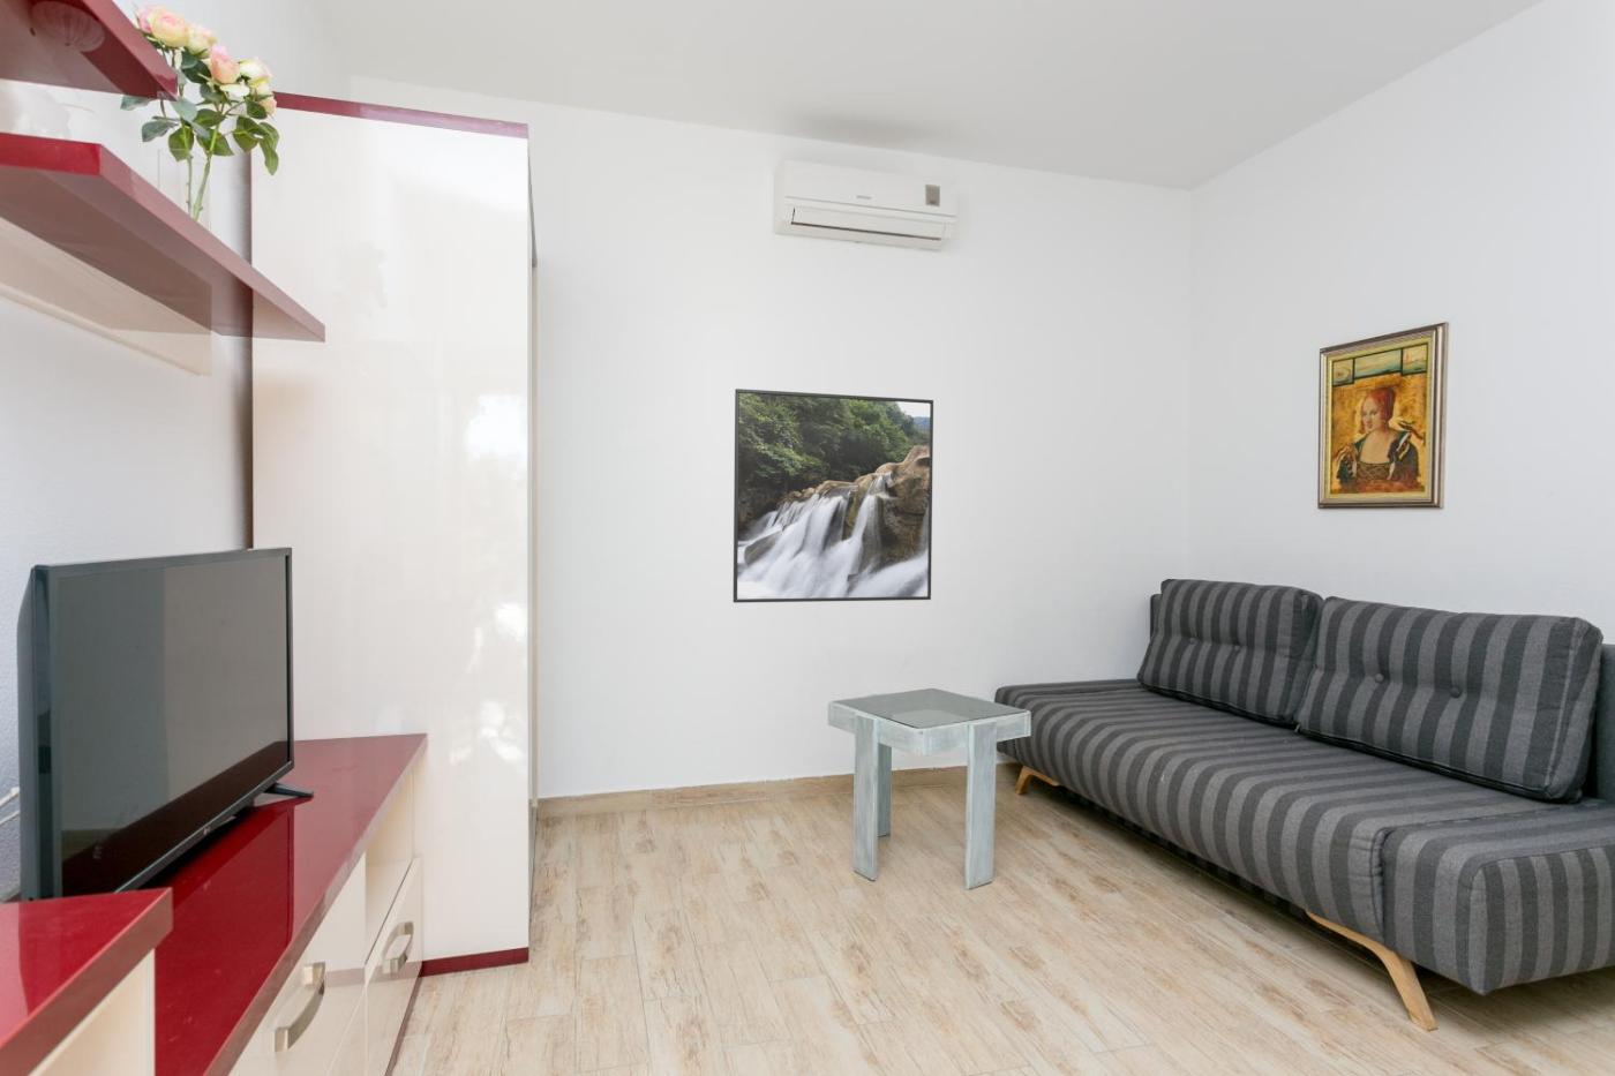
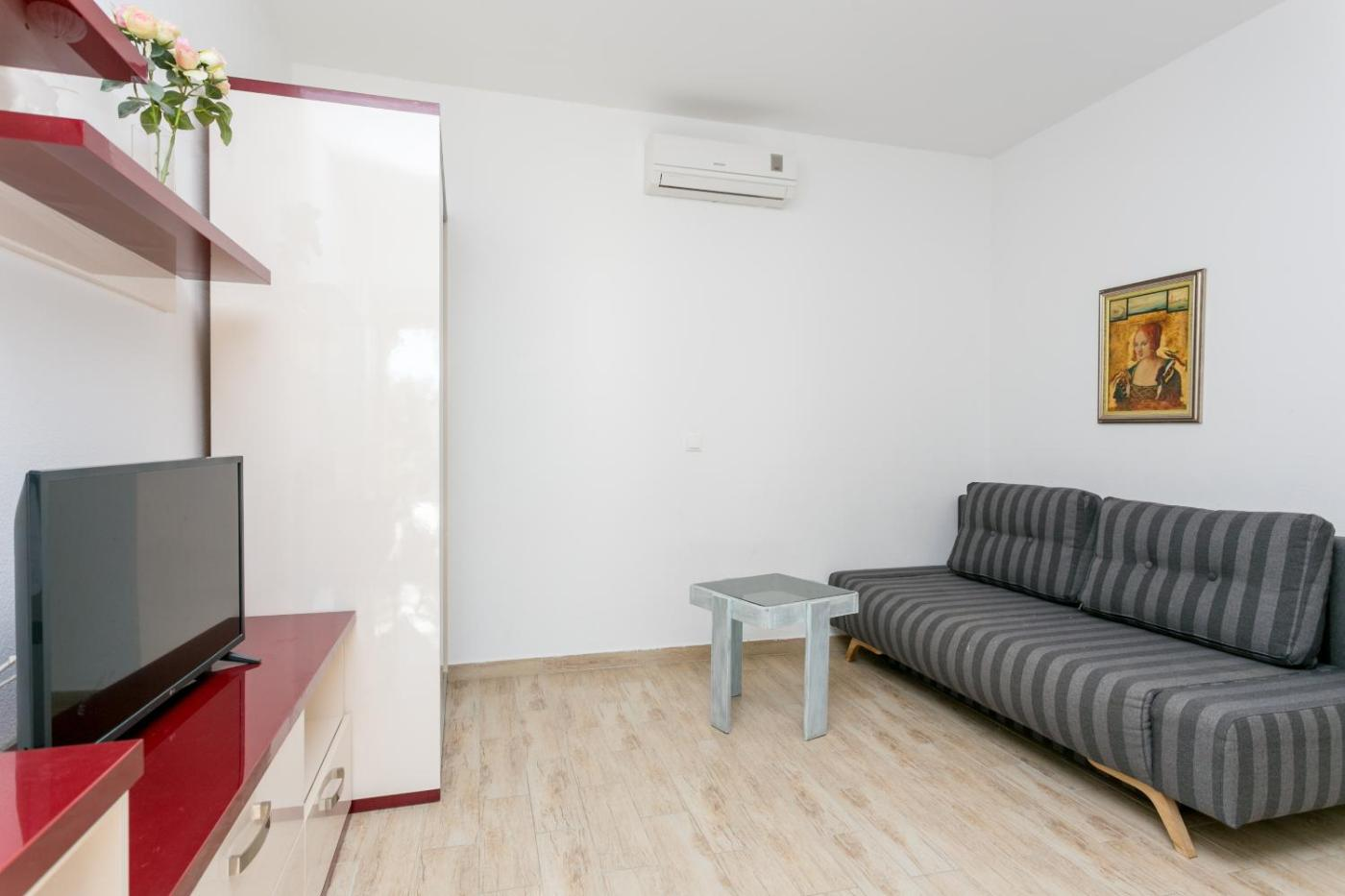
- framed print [732,388,934,604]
